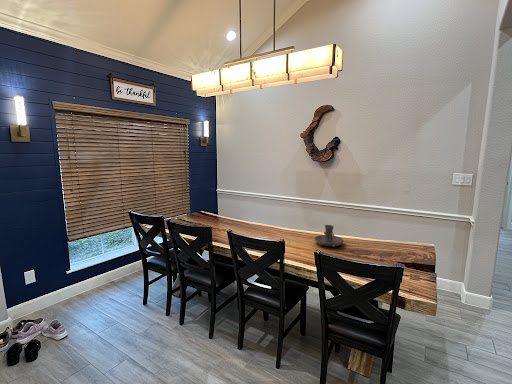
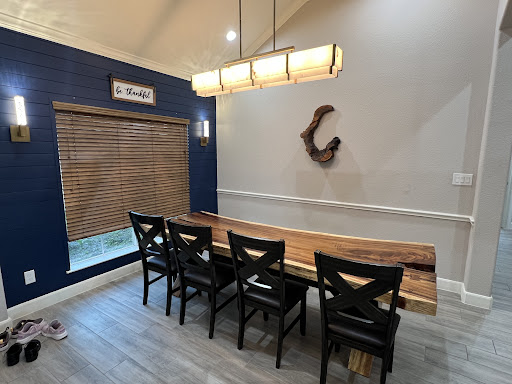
- candle holder [313,224,344,248]
